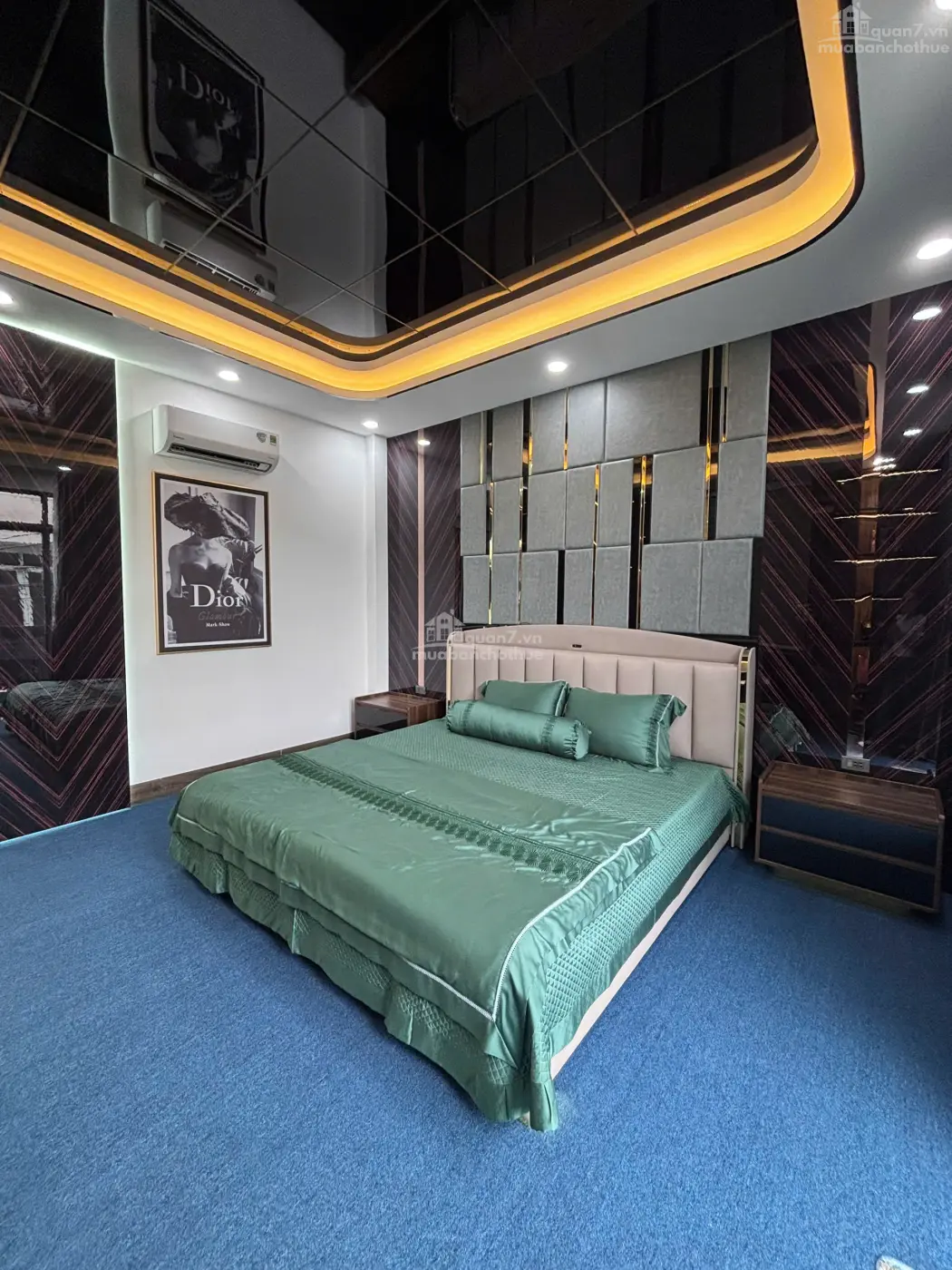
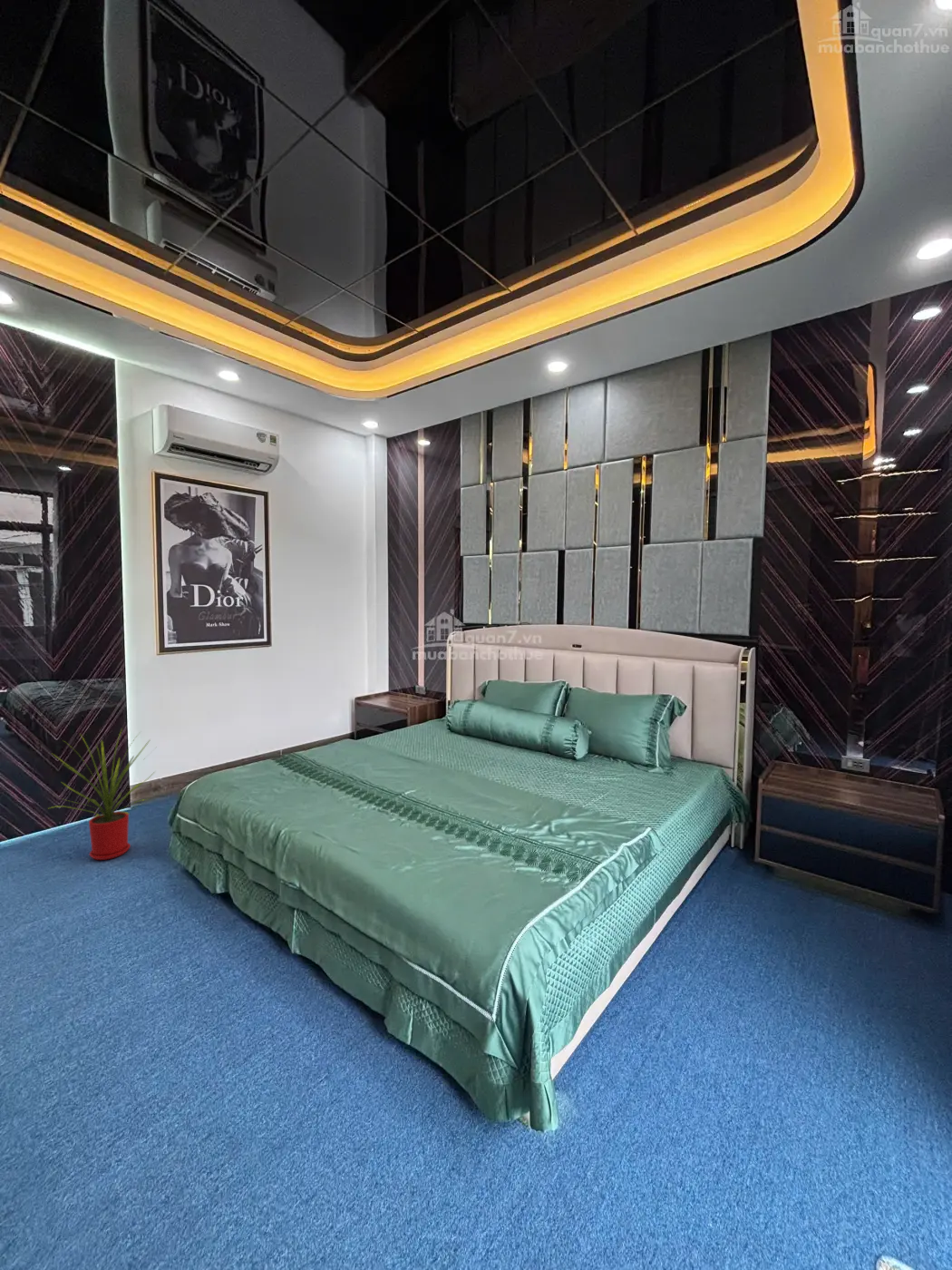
+ house plant [46,728,157,861]
